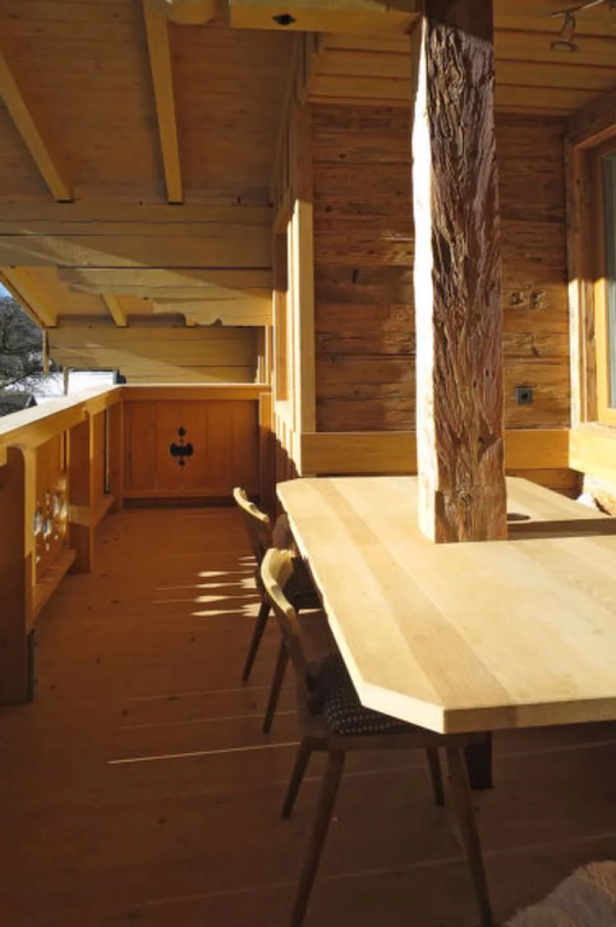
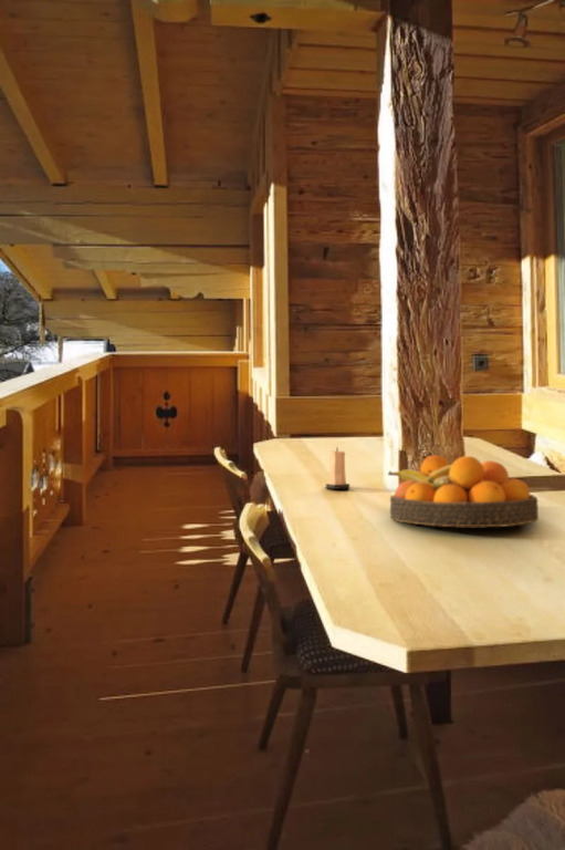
+ candle [325,446,350,490]
+ fruit bowl [387,454,540,529]
